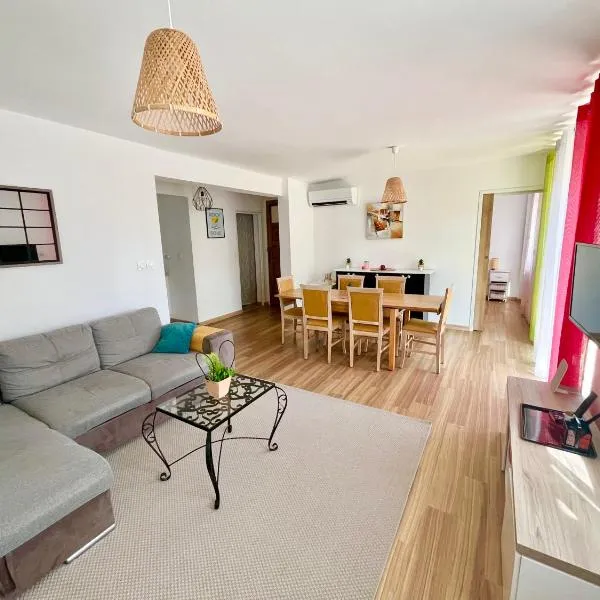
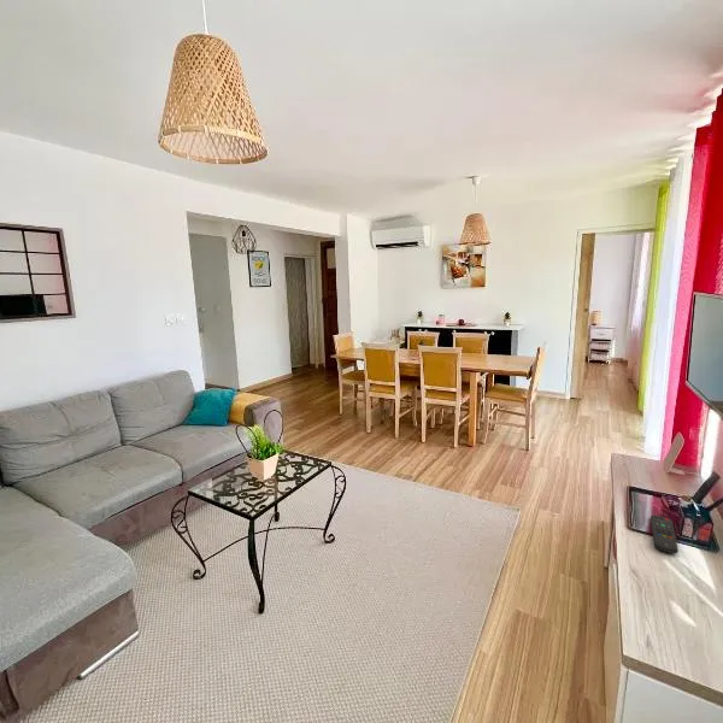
+ remote control [649,515,680,554]
